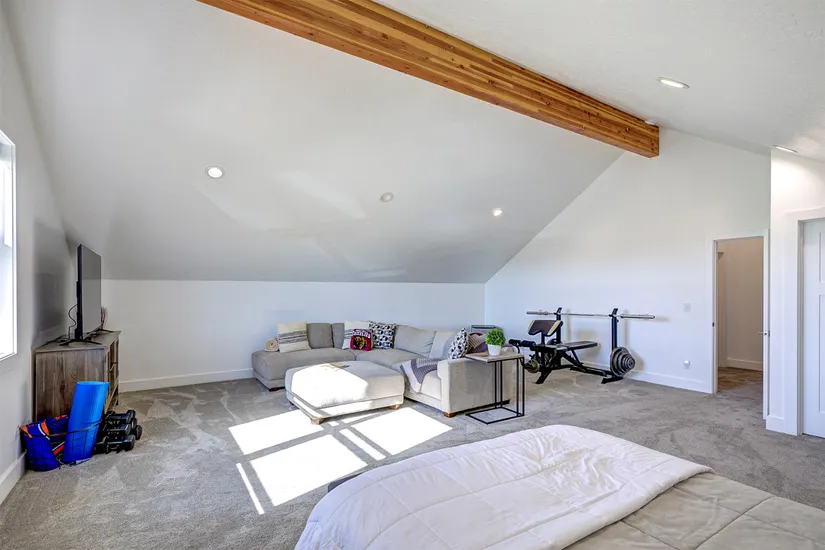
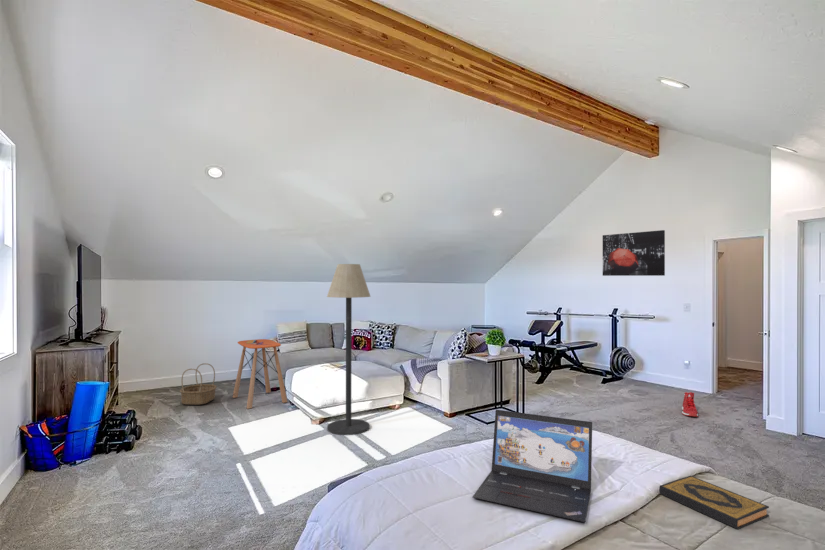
+ side table [232,338,288,410]
+ sneaker [681,391,699,418]
+ floor lamp [326,263,372,436]
+ basket [179,362,218,406]
+ wall art [602,229,666,277]
+ laptop [472,409,593,523]
+ hardback book [658,475,770,530]
